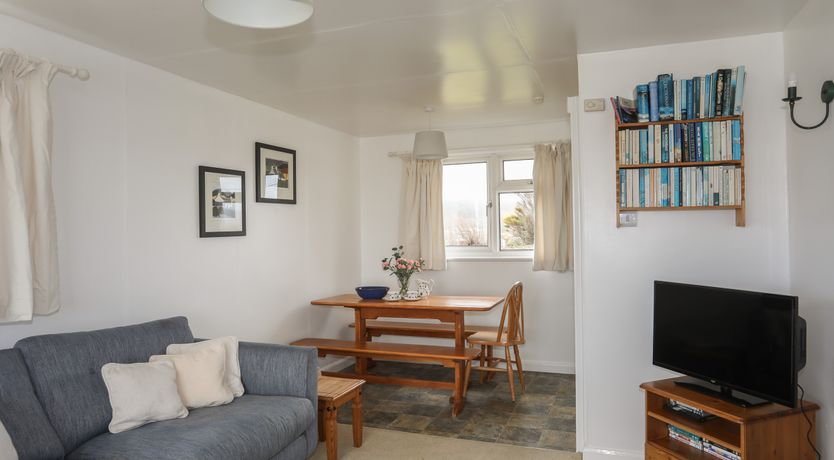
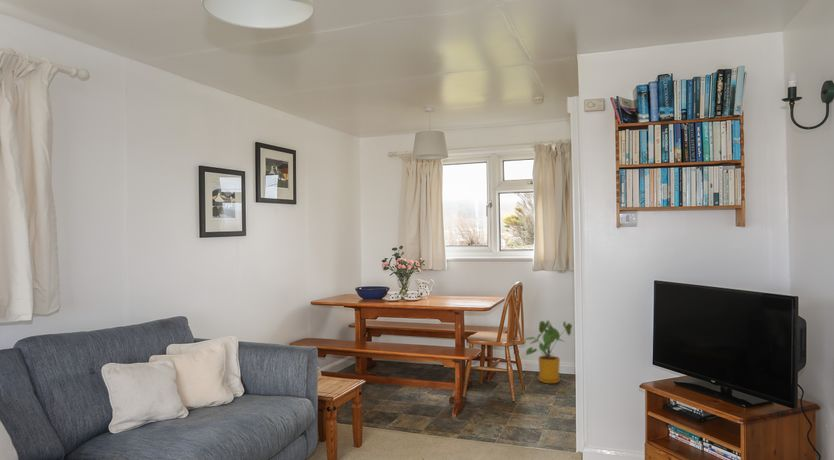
+ house plant [524,319,573,384]
